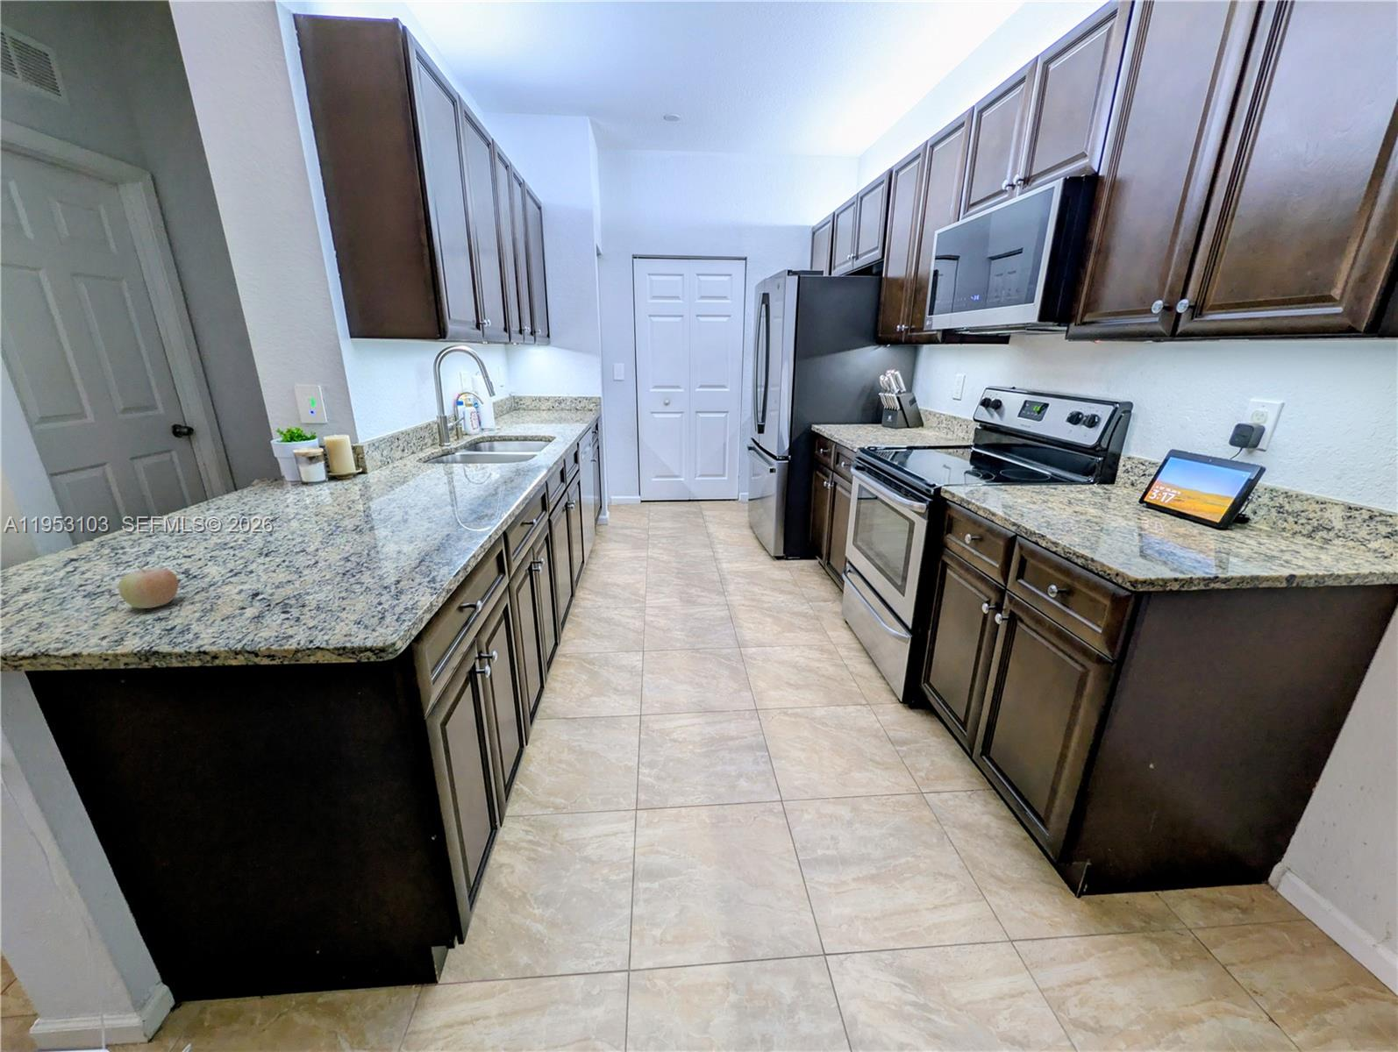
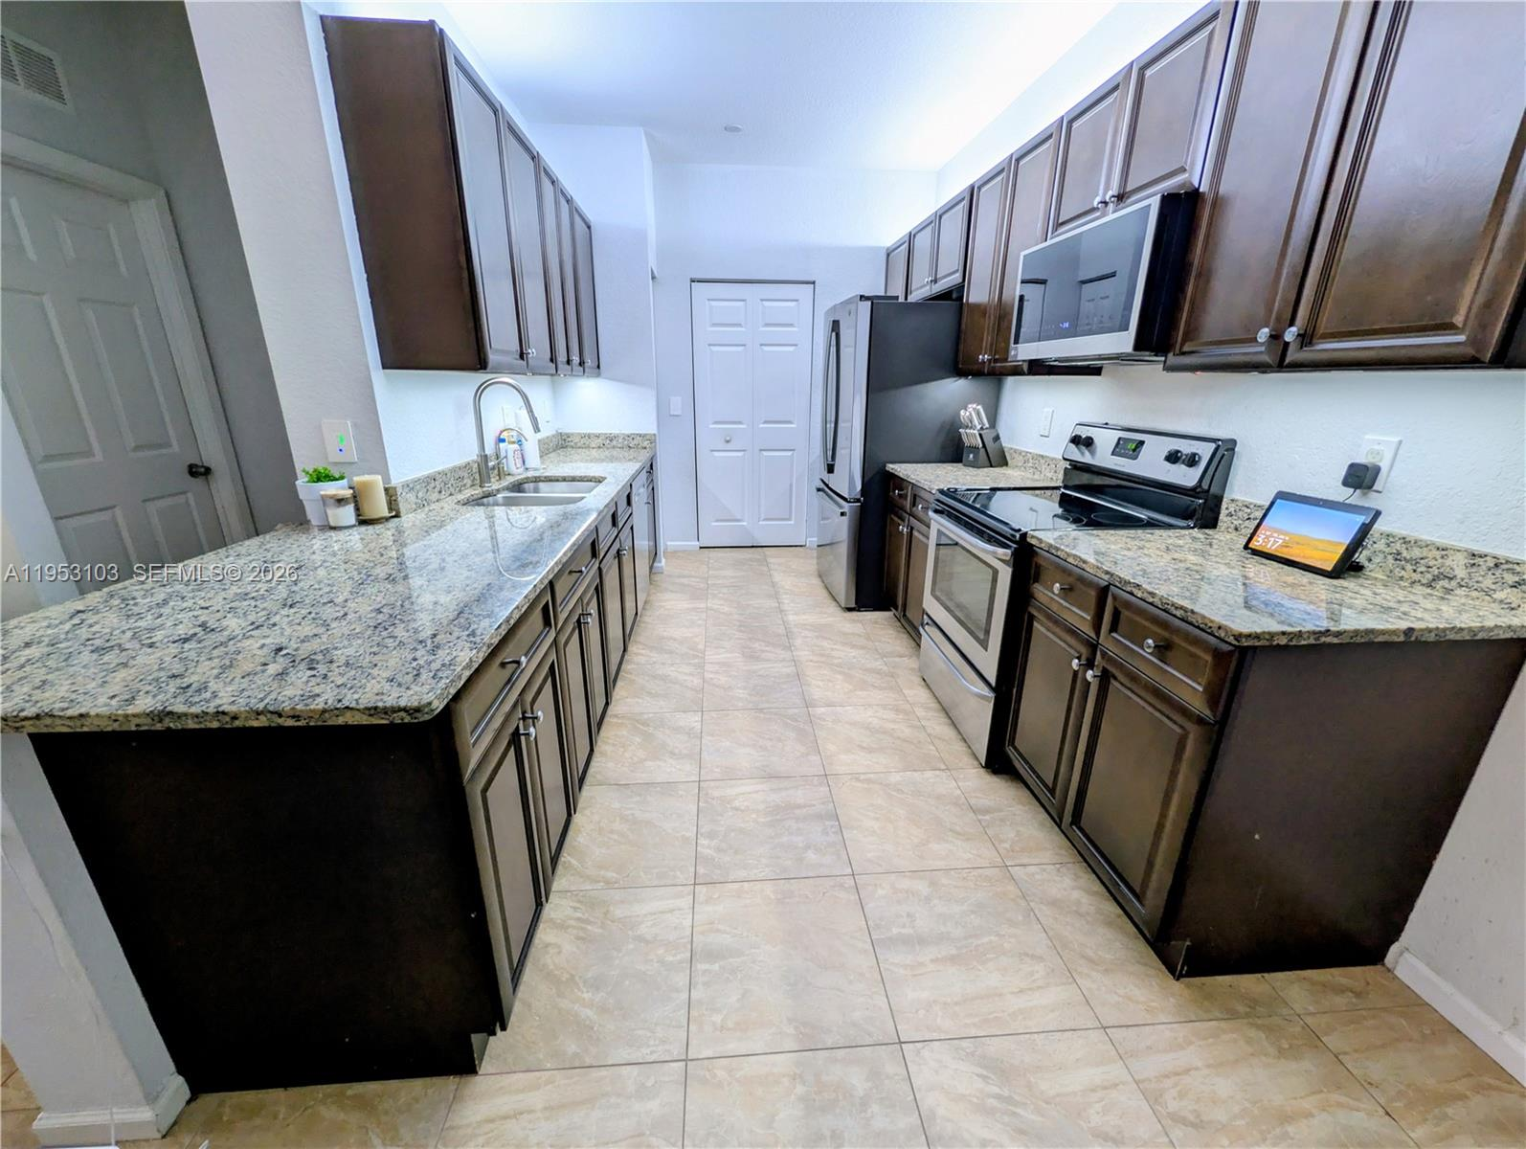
- fruit [117,564,180,609]
